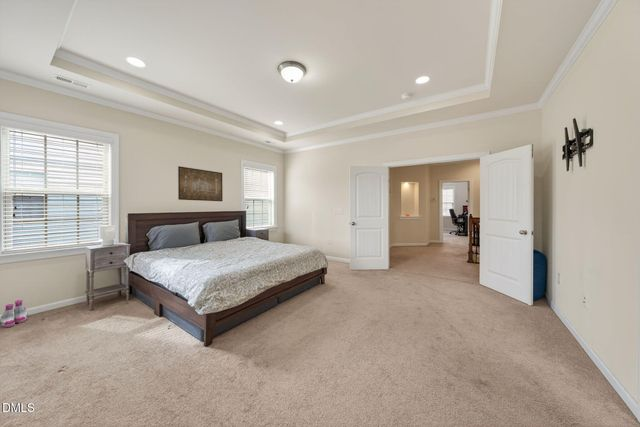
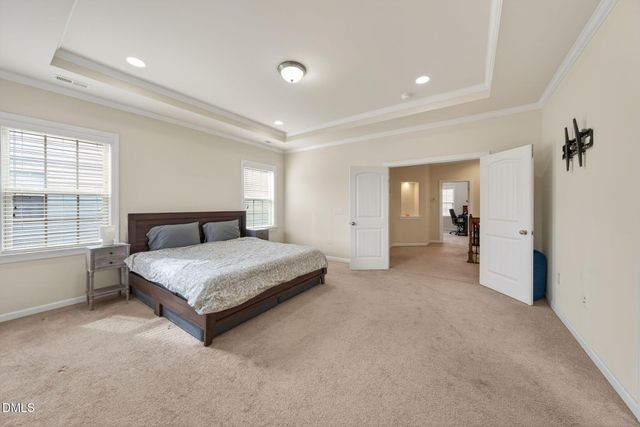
- wall art [177,165,224,202]
- boots [0,299,29,328]
